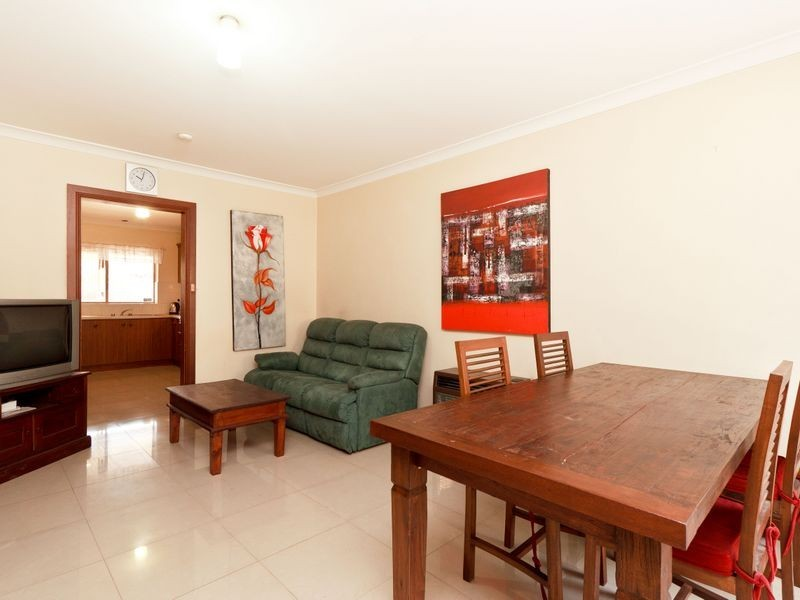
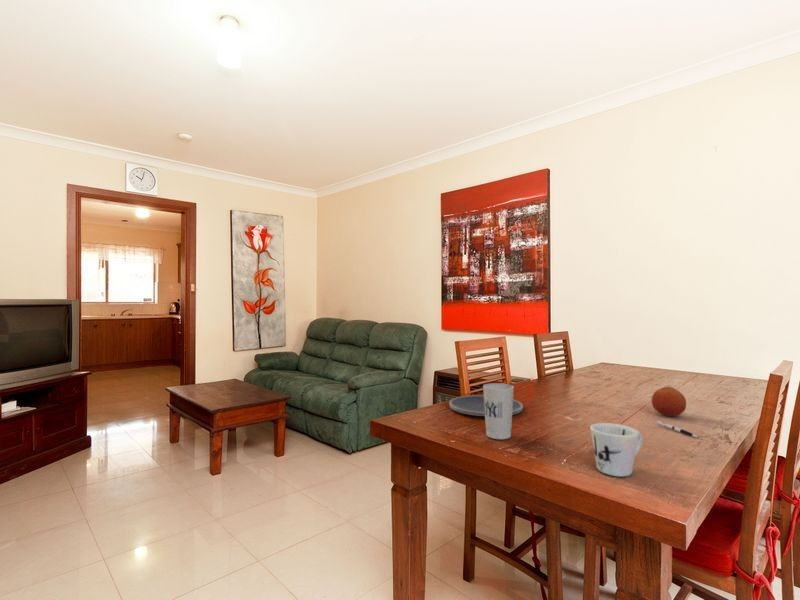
+ cup [482,382,515,440]
+ pen [656,420,700,439]
+ plate [448,394,524,417]
+ fruit [651,386,687,417]
+ mug [589,422,643,478]
